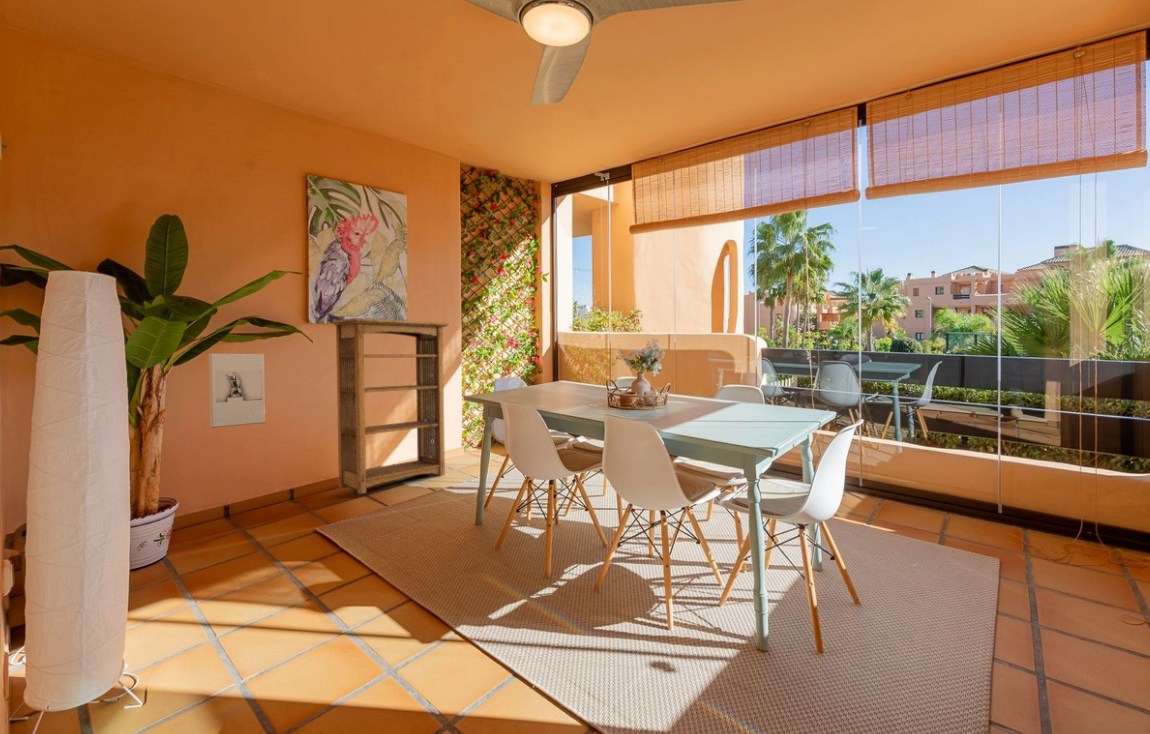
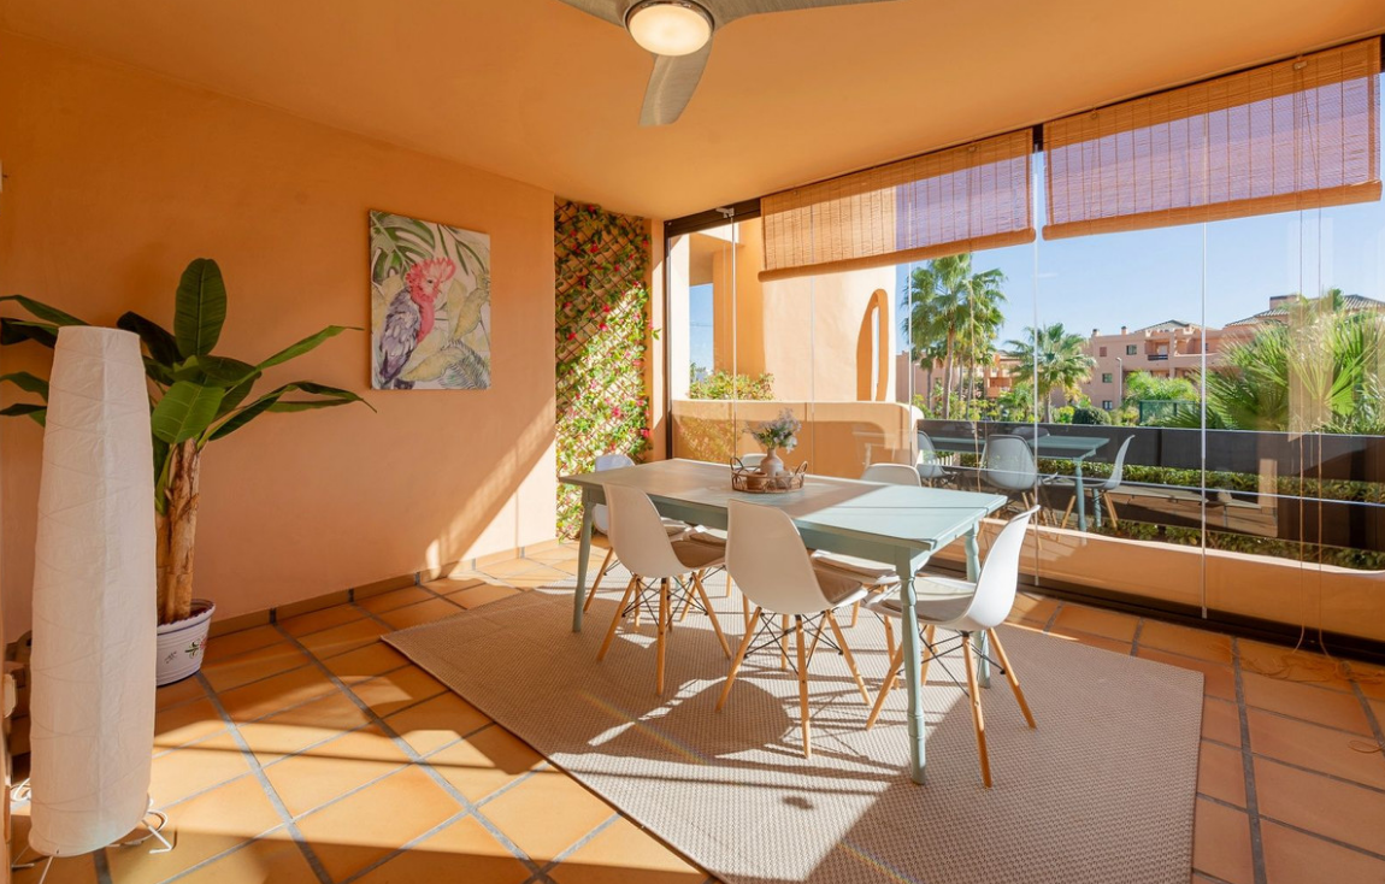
- bookshelf [333,317,449,495]
- wall sculpture [207,352,266,429]
